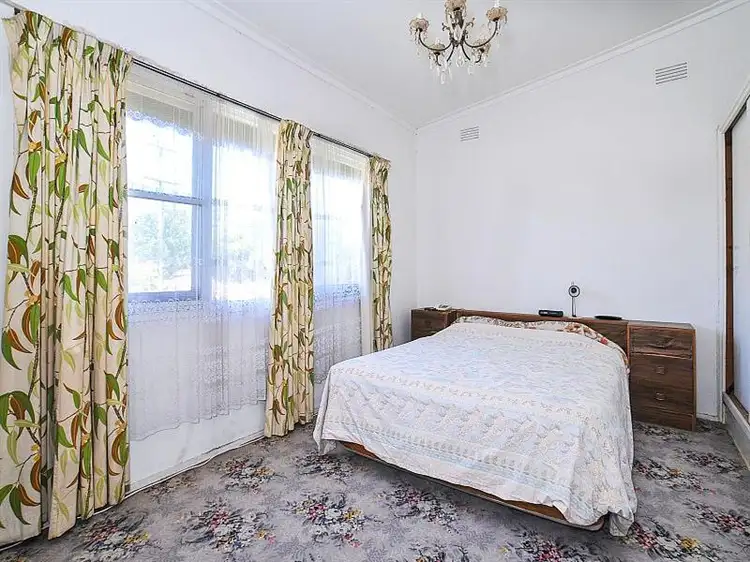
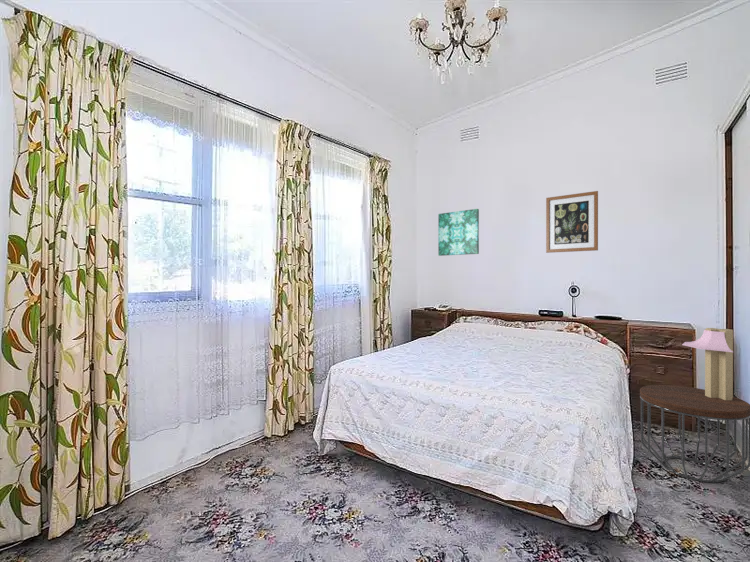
+ table lamp [681,327,734,400]
+ side table [639,384,750,484]
+ wall art [437,208,480,257]
+ wall art [545,190,599,254]
